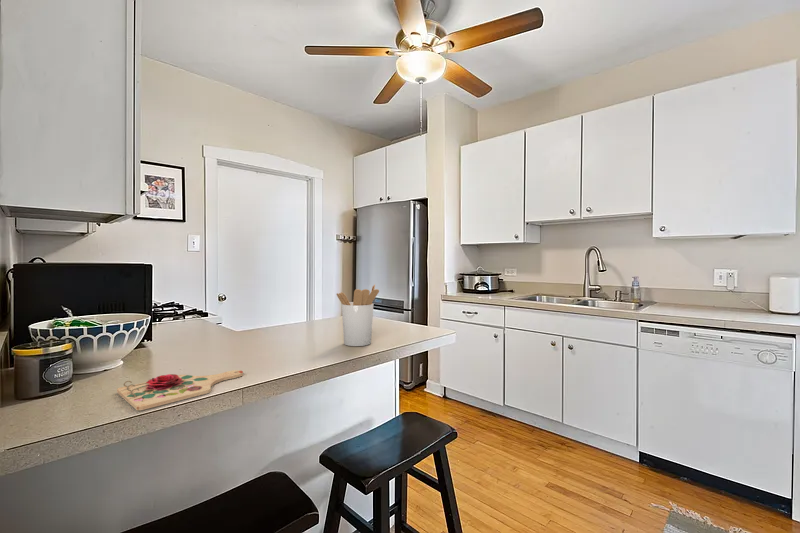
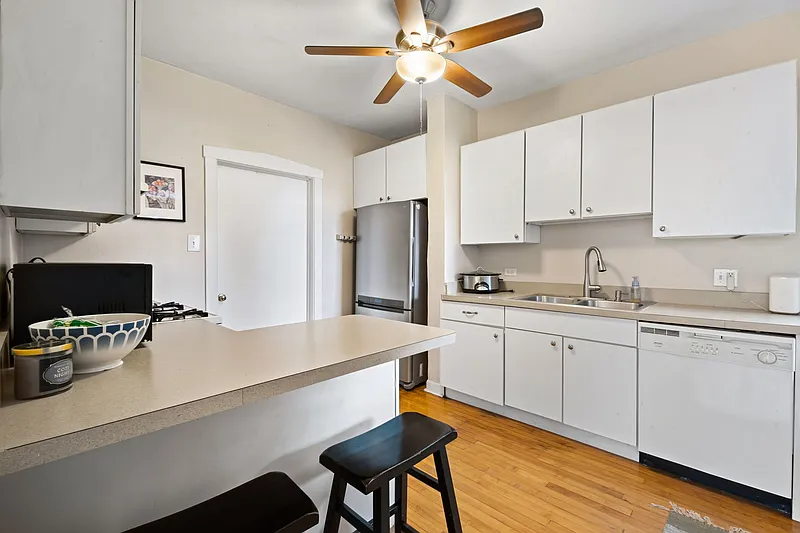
- utensil holder [336,284,380,347]
- cutting board [116,369,244,411]
